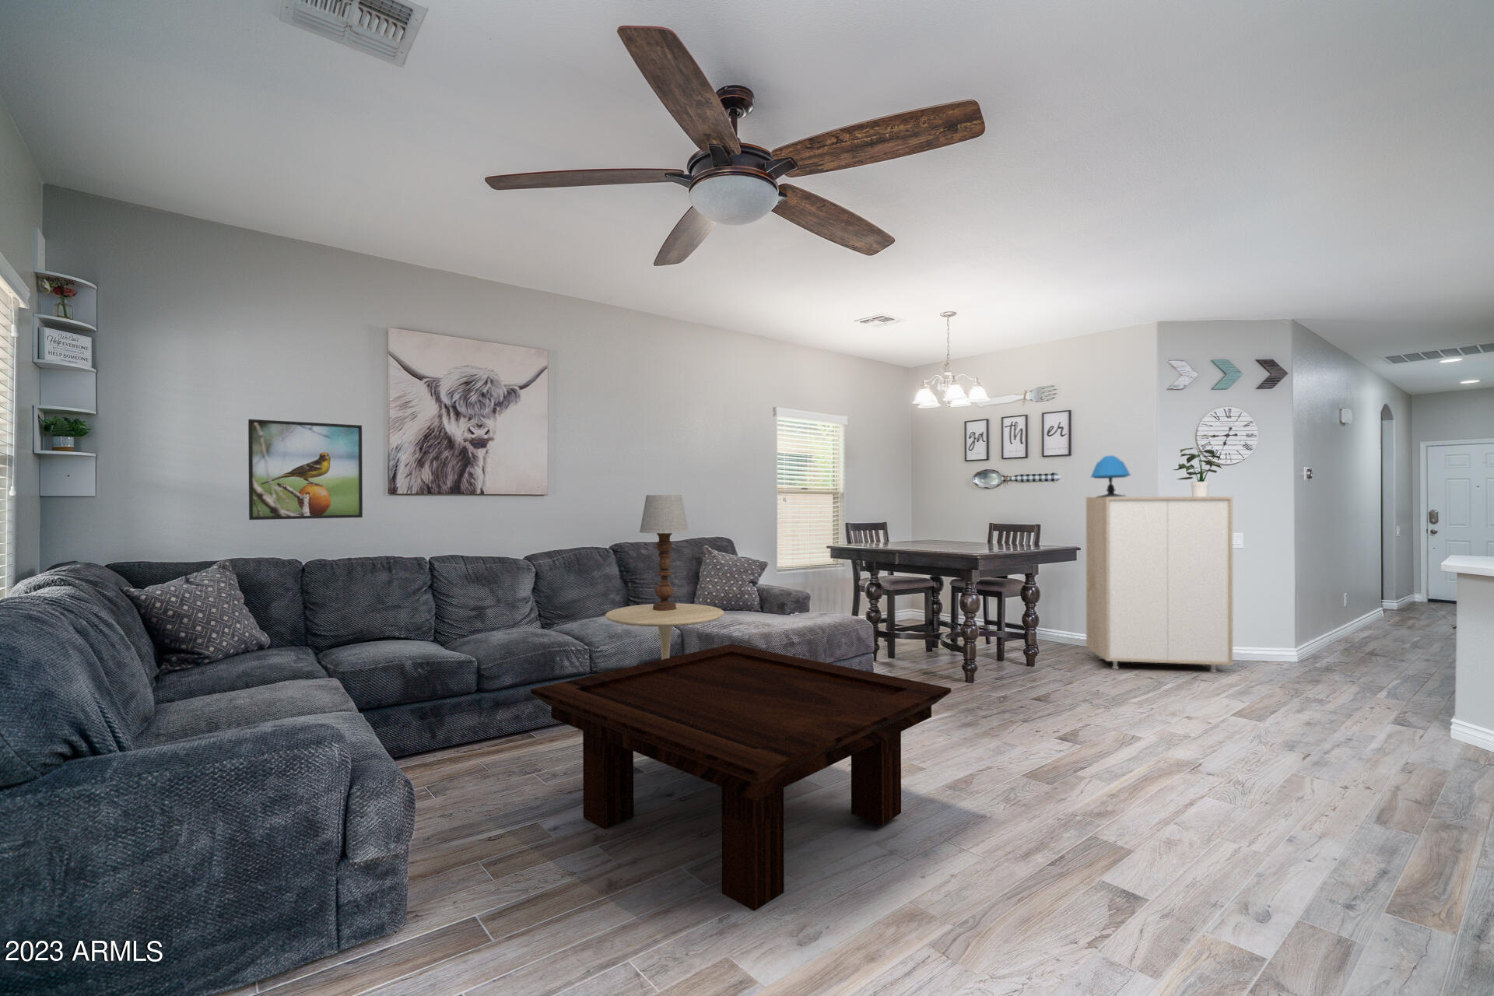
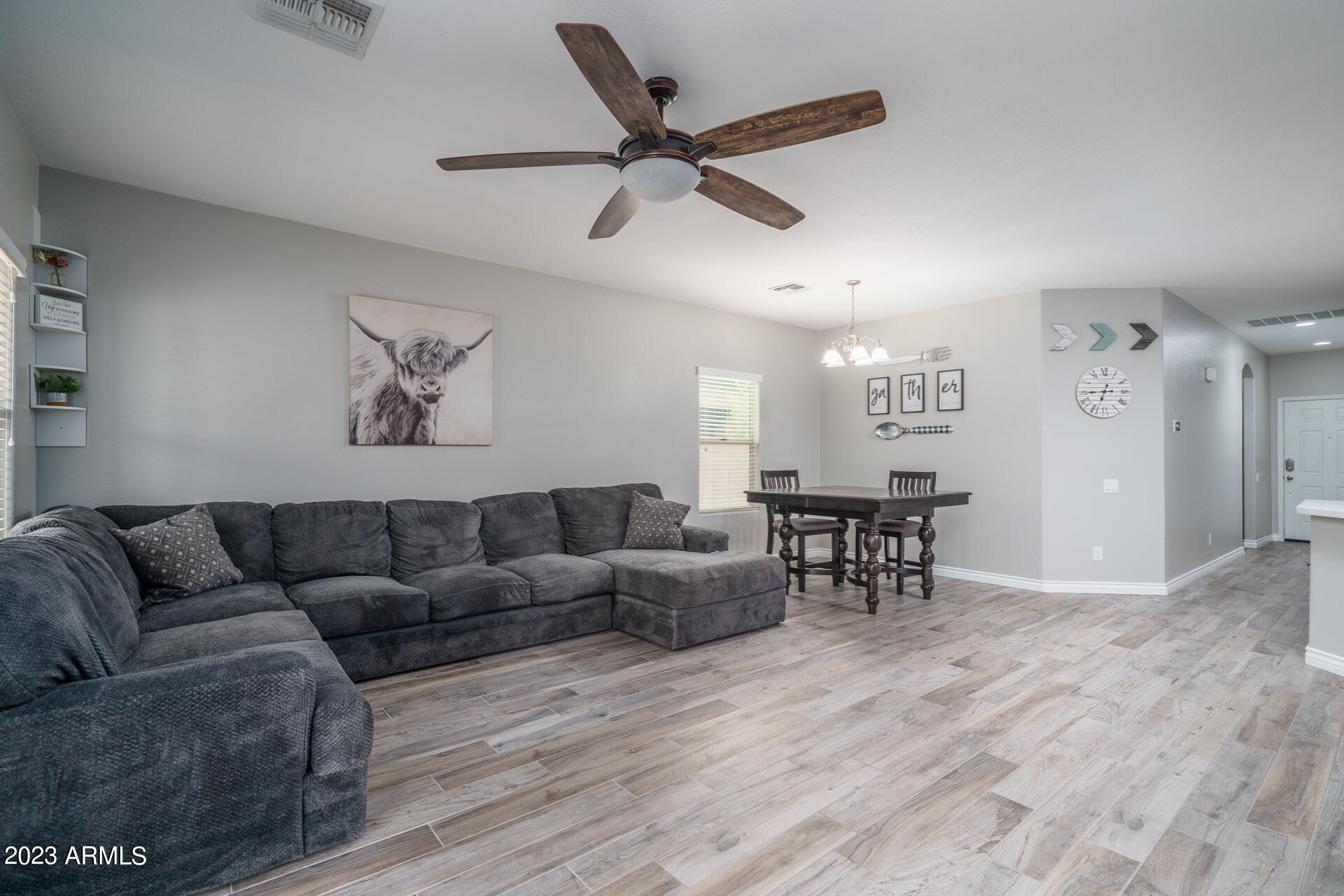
- coffee table [530,644,952,912]
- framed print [248,419,363,520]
- side table [605,602,725,660]
- table lamp [1089,455,1133,497]
- table lamp [639,494,689,610]
- potted plant [1172,447,1223,497]
- storage cabinet [1086,496,1234,673]
